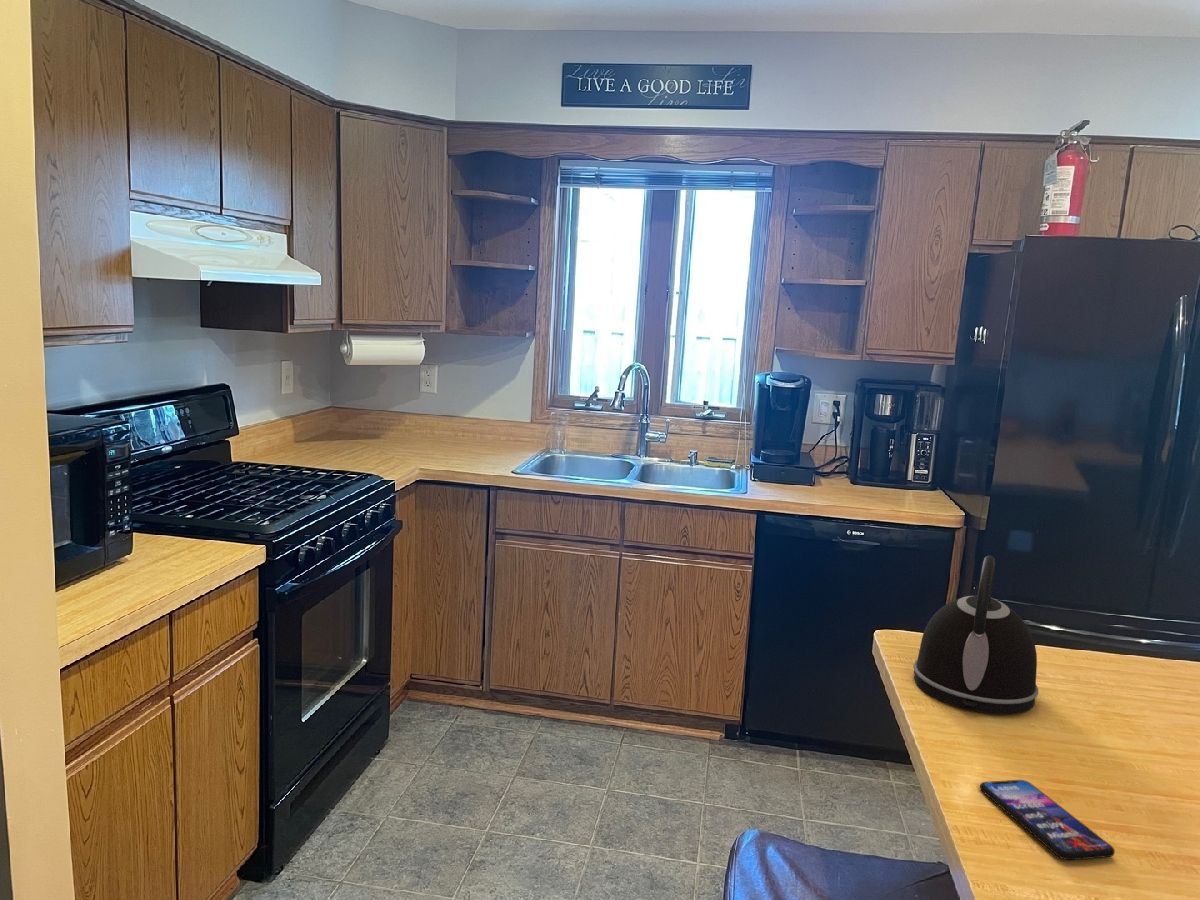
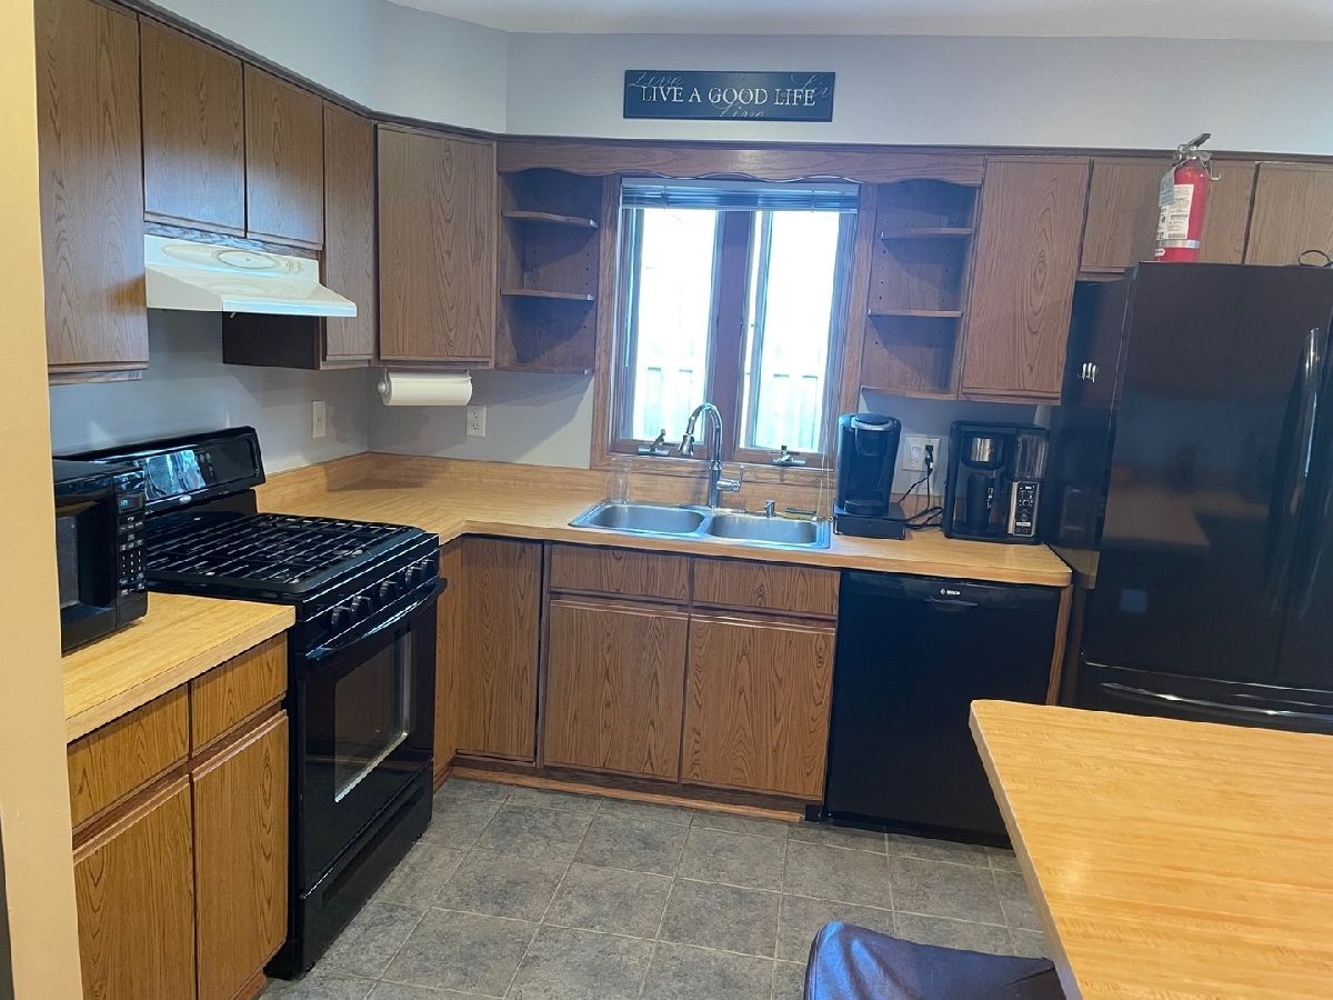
- kettle [912,555,1039,715]
- smartphone [979,779,1116,861]
